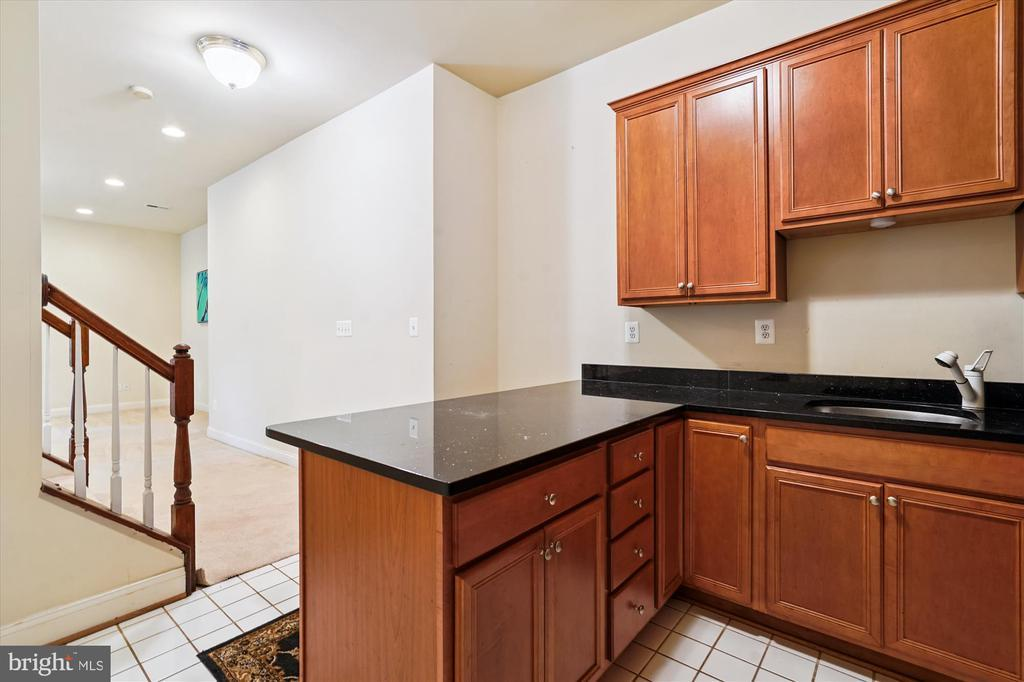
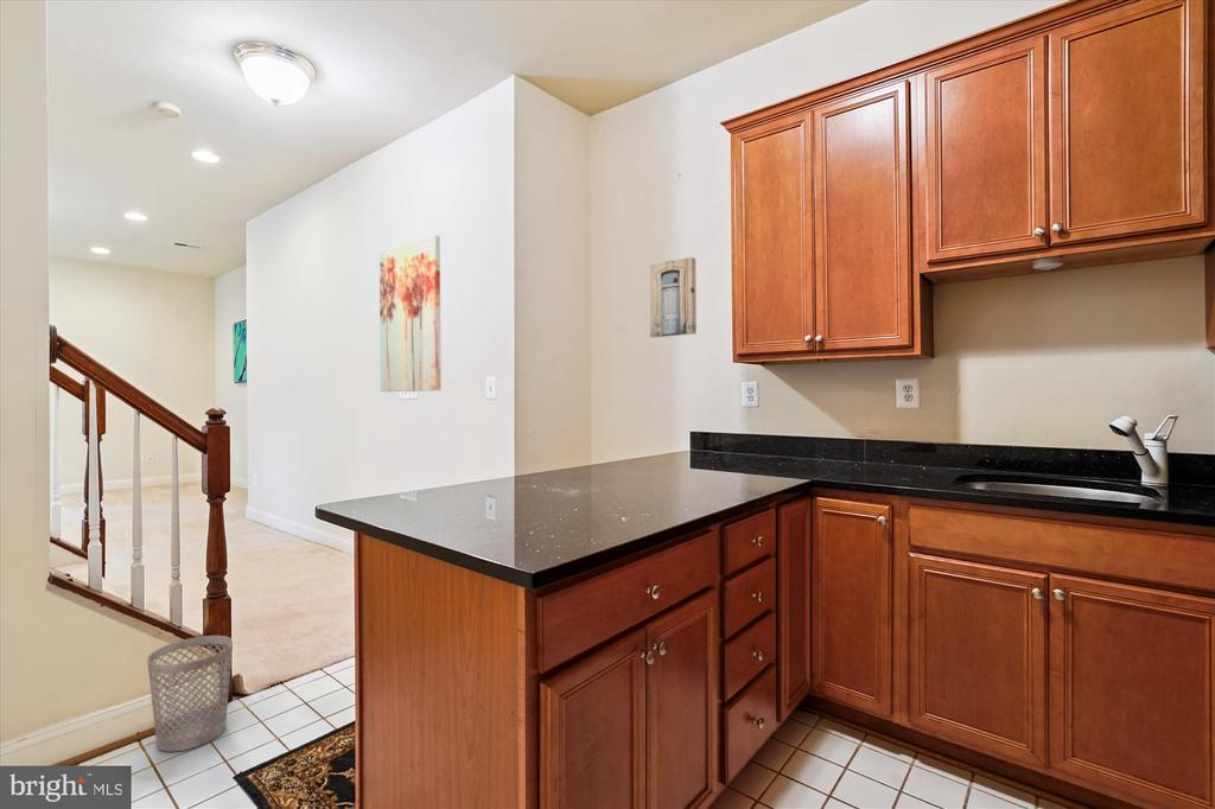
+ wall art [649,256,698,338]
+ wastebasket [146,635,234,753]
+ wall art [379,234,443,393]
